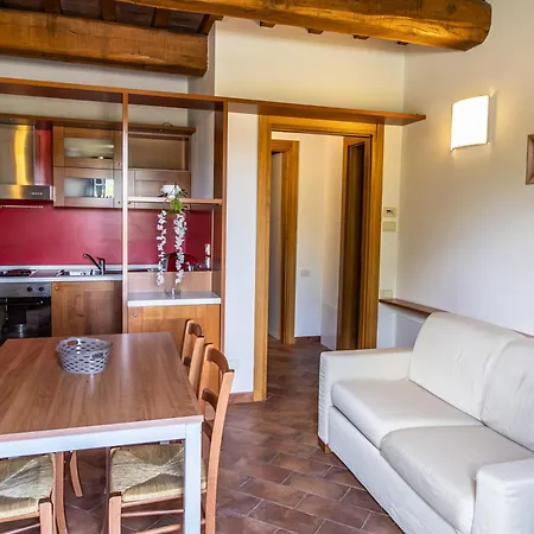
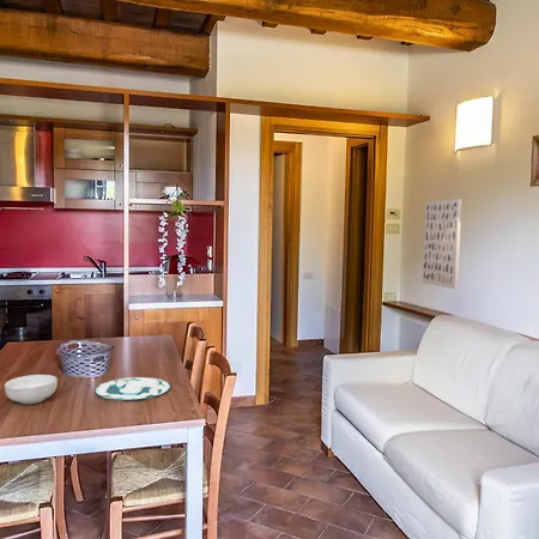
+ plate [93,376,171,401]
+ cereal bowl [4,374,59,405]
+ wall art [422,198,462,290]
